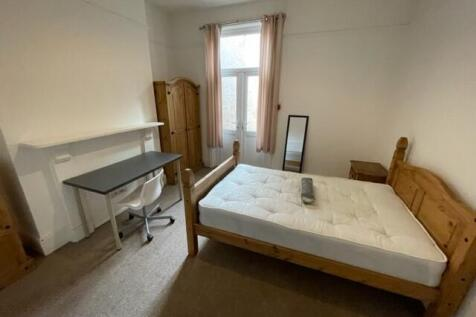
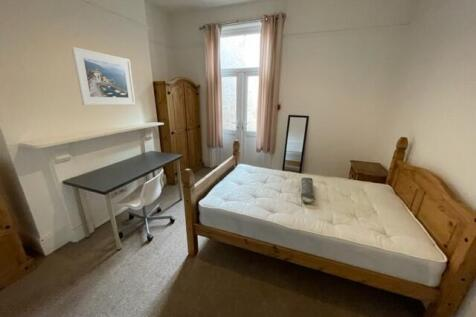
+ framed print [71,46,136,106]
